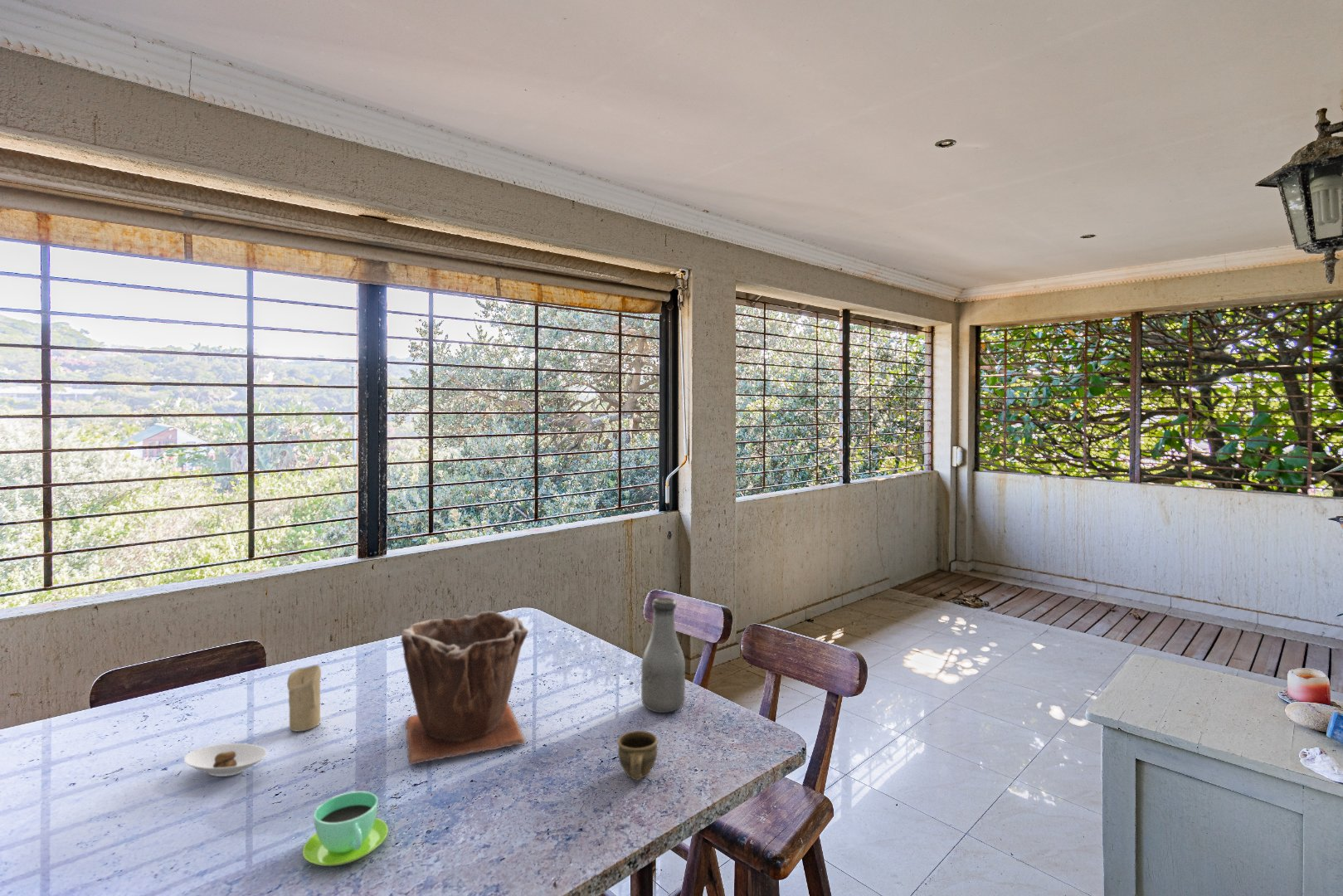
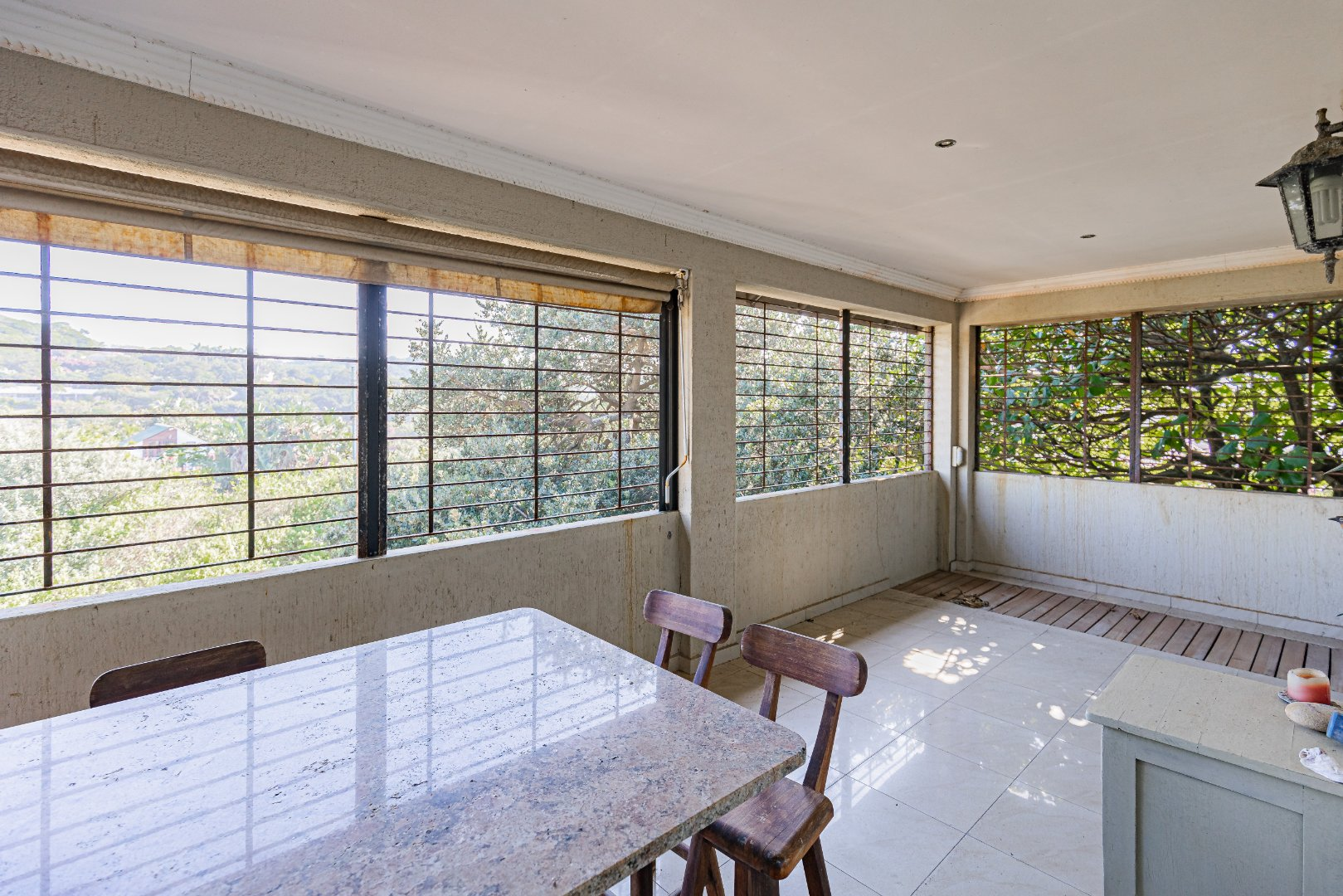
- cup [616,730,659,781]
- candle [286,665,322,733]
- saucer [183,743,268,777]
- bottle [640,597,686,713]
- plant pot [400,611,529,765]
- cup [302,791,389,867]
